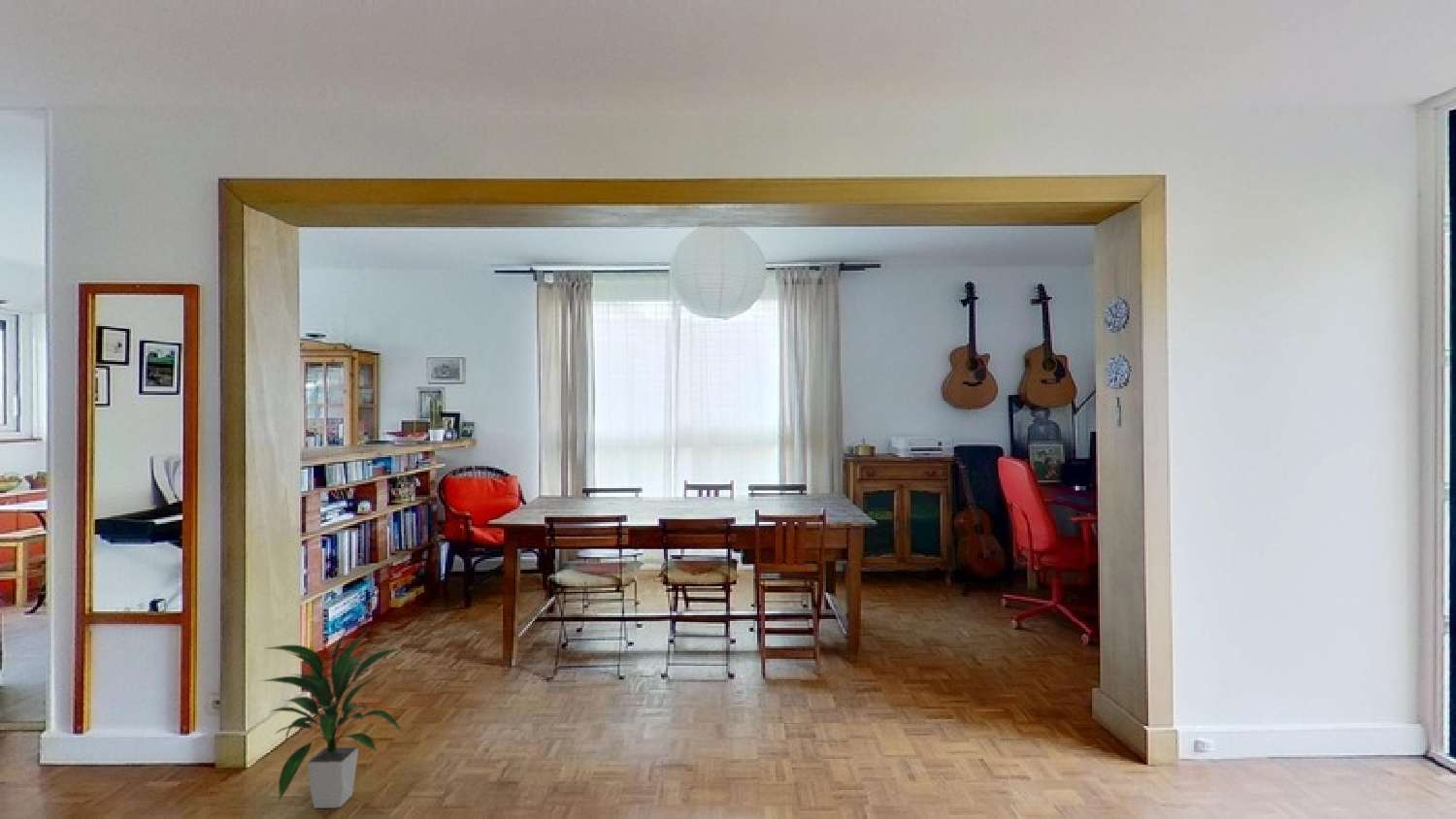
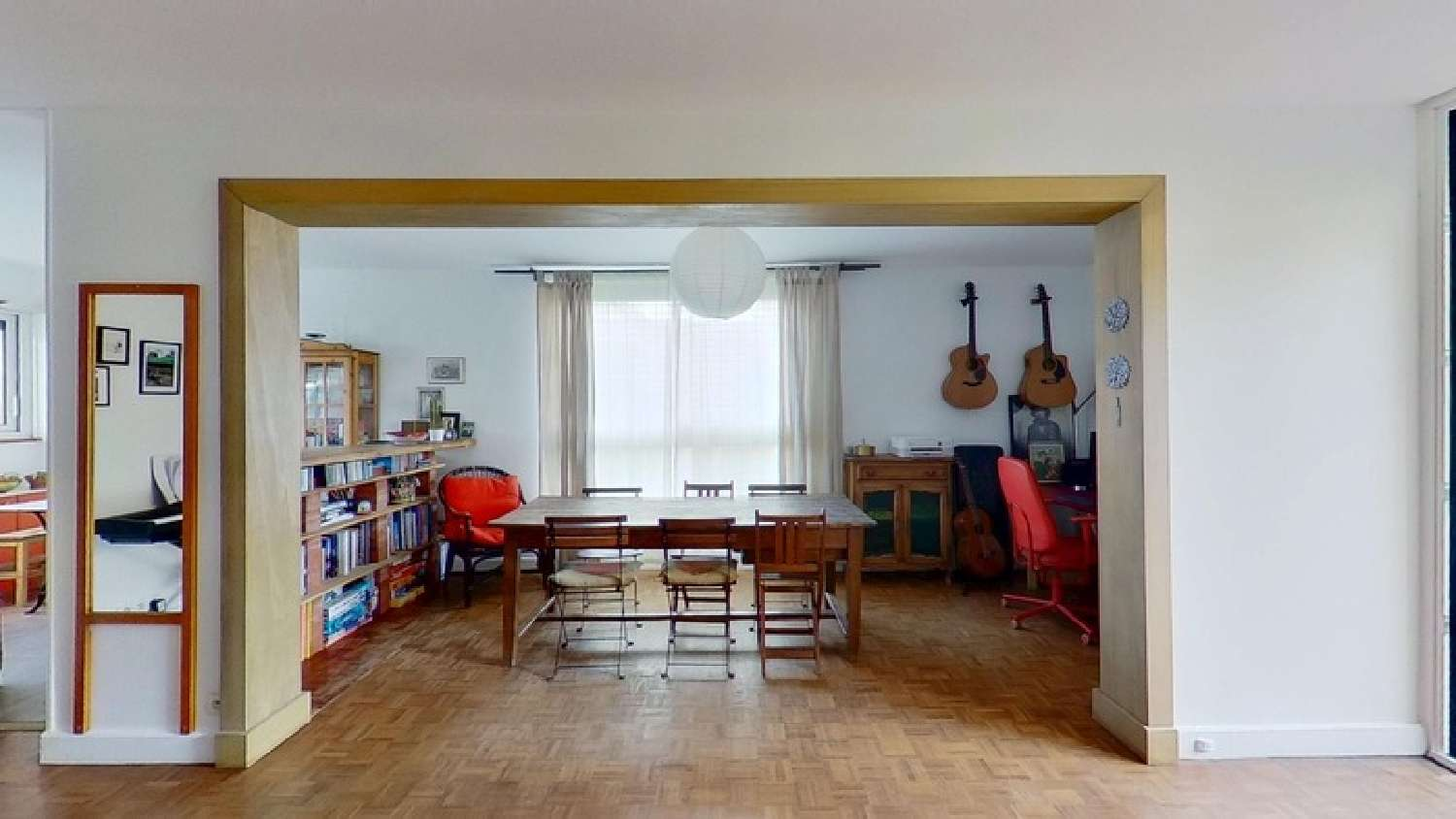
- indoor plant [258,624,404,809]
